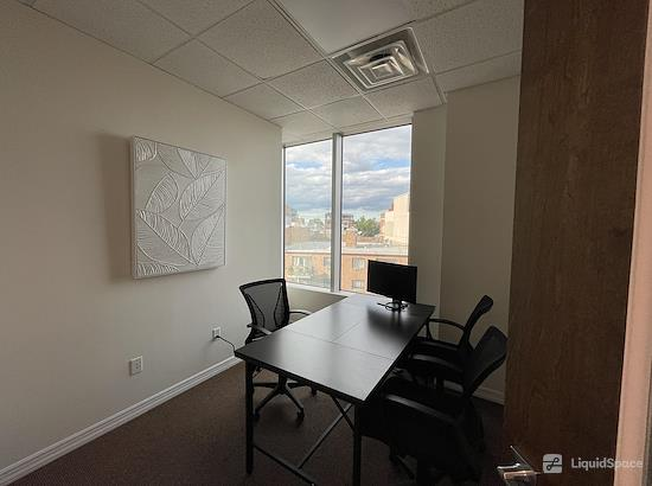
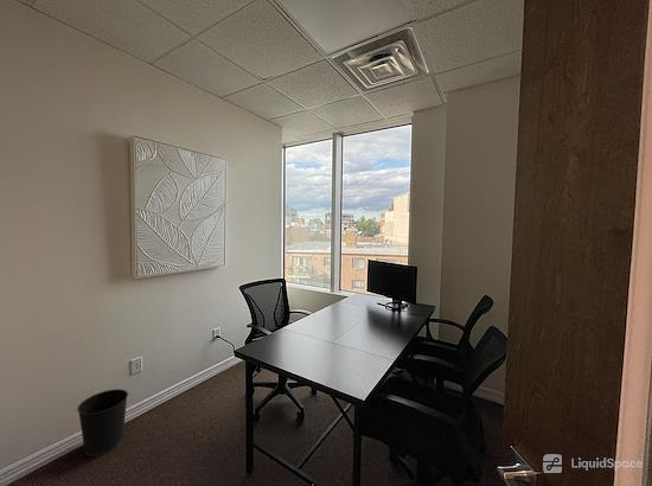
+ wastebasket [76,388,129,458]
